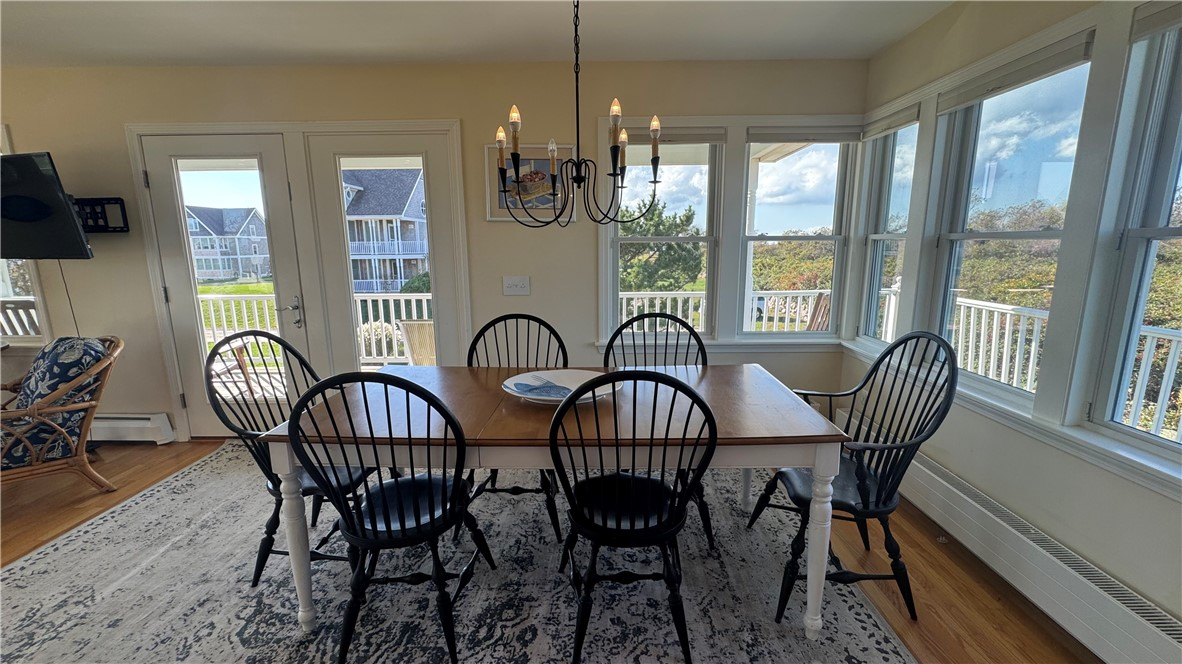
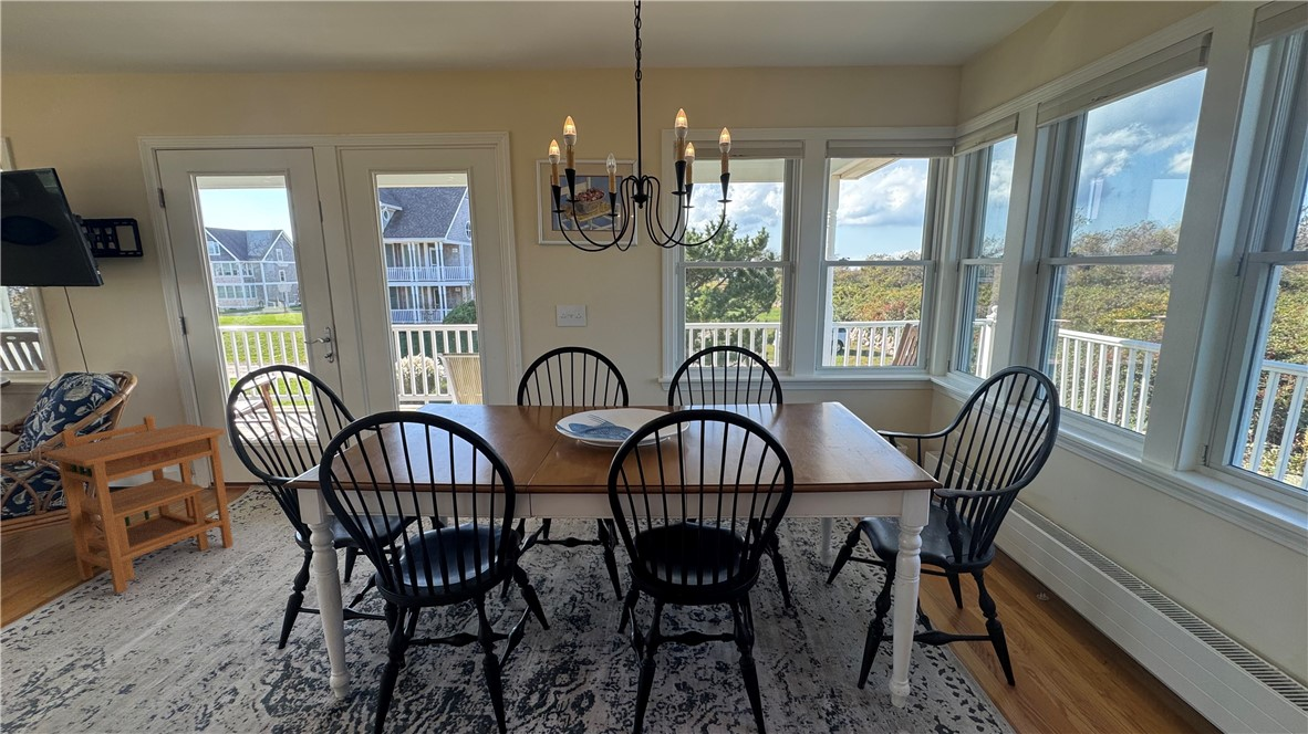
+ side table [43,415,235,594]
